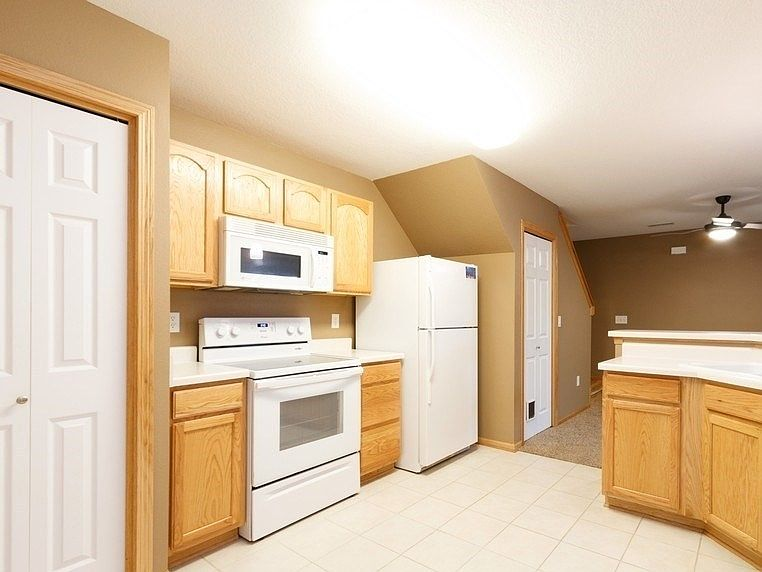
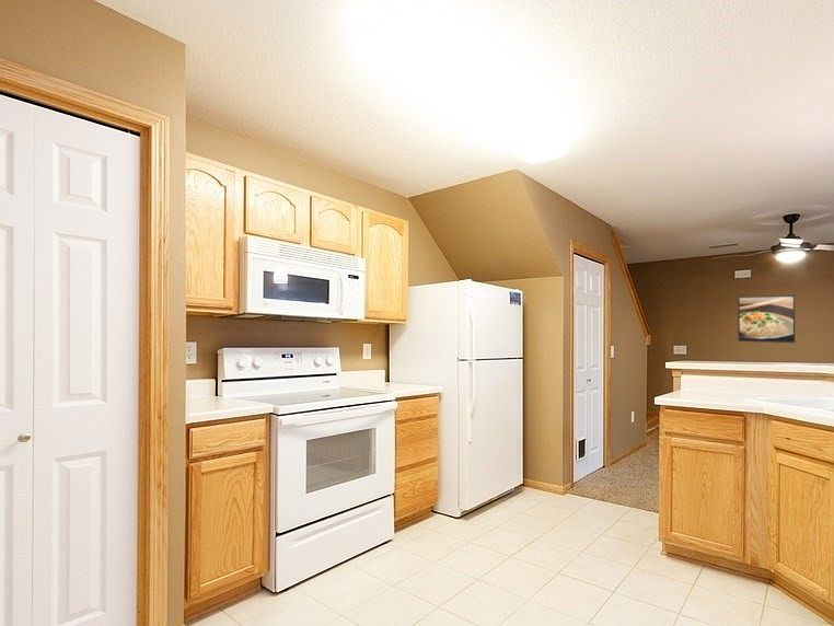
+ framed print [737,294,796,344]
